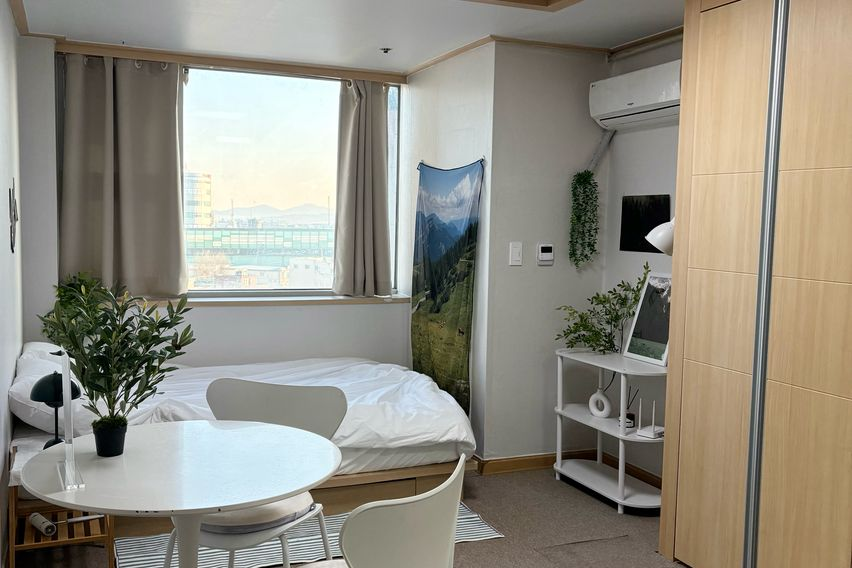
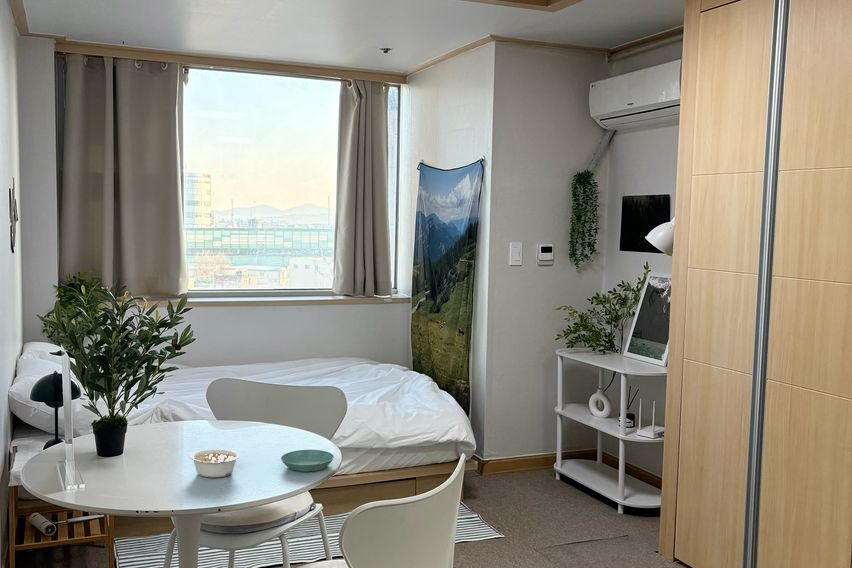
+ legume [189,448,241,479]
+ saucer [280,449,335,472]
